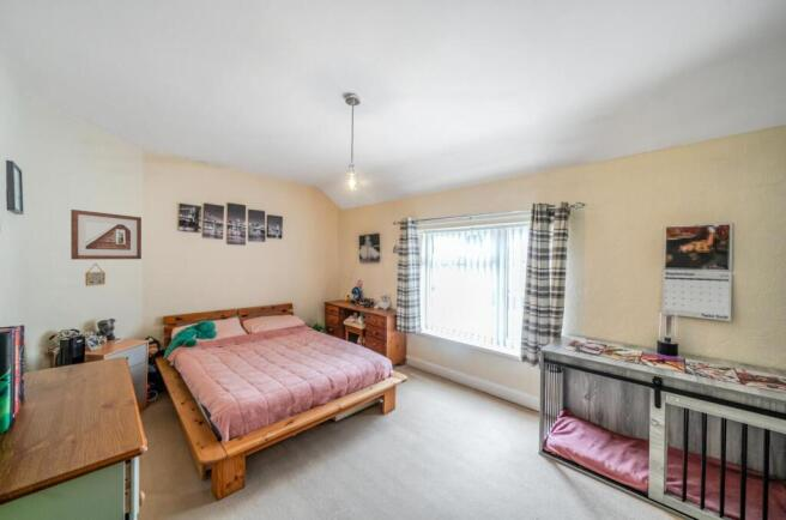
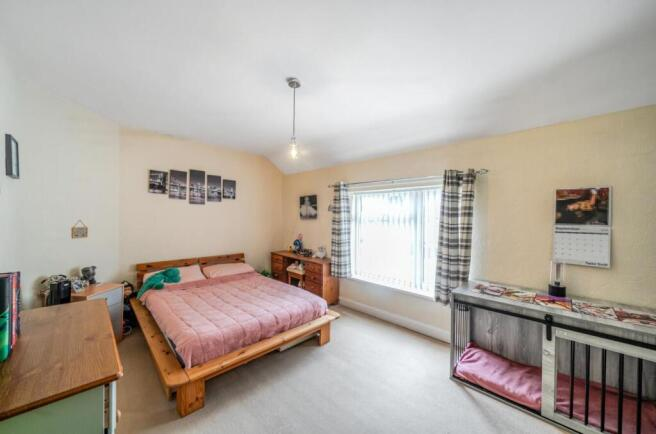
- picture frame [69,208,143,260]
